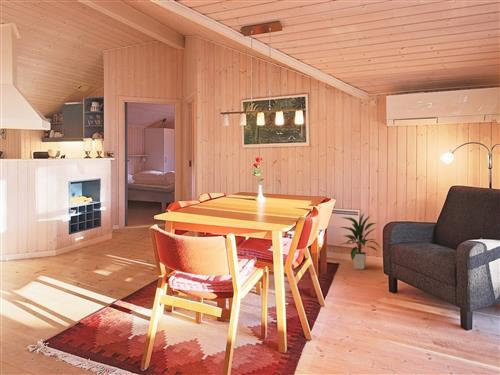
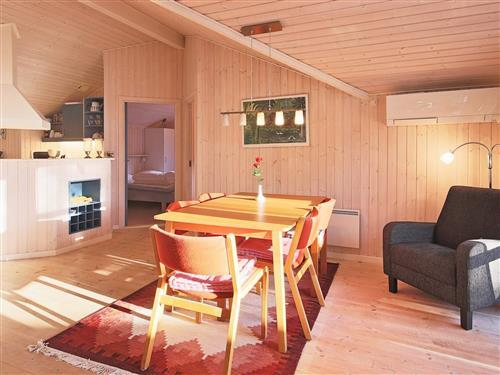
- indoor plant [338,211,381,270]
